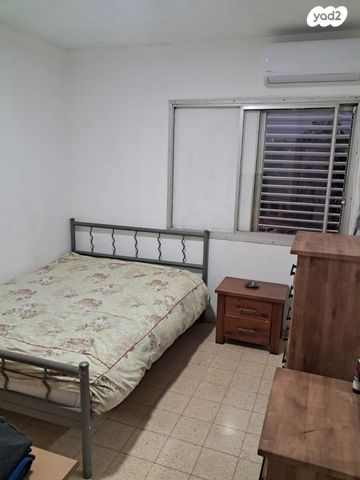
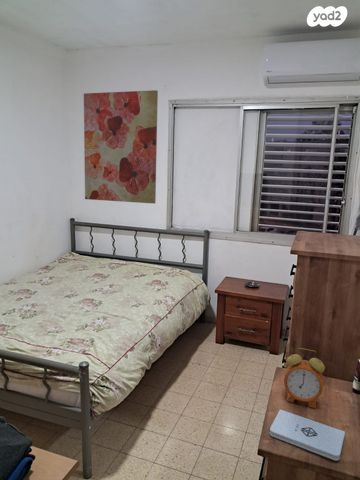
+ alarm clock [283,347,326,409]
+ notepad [269,409,346,461]
+ wall art [83,89,159,205]
